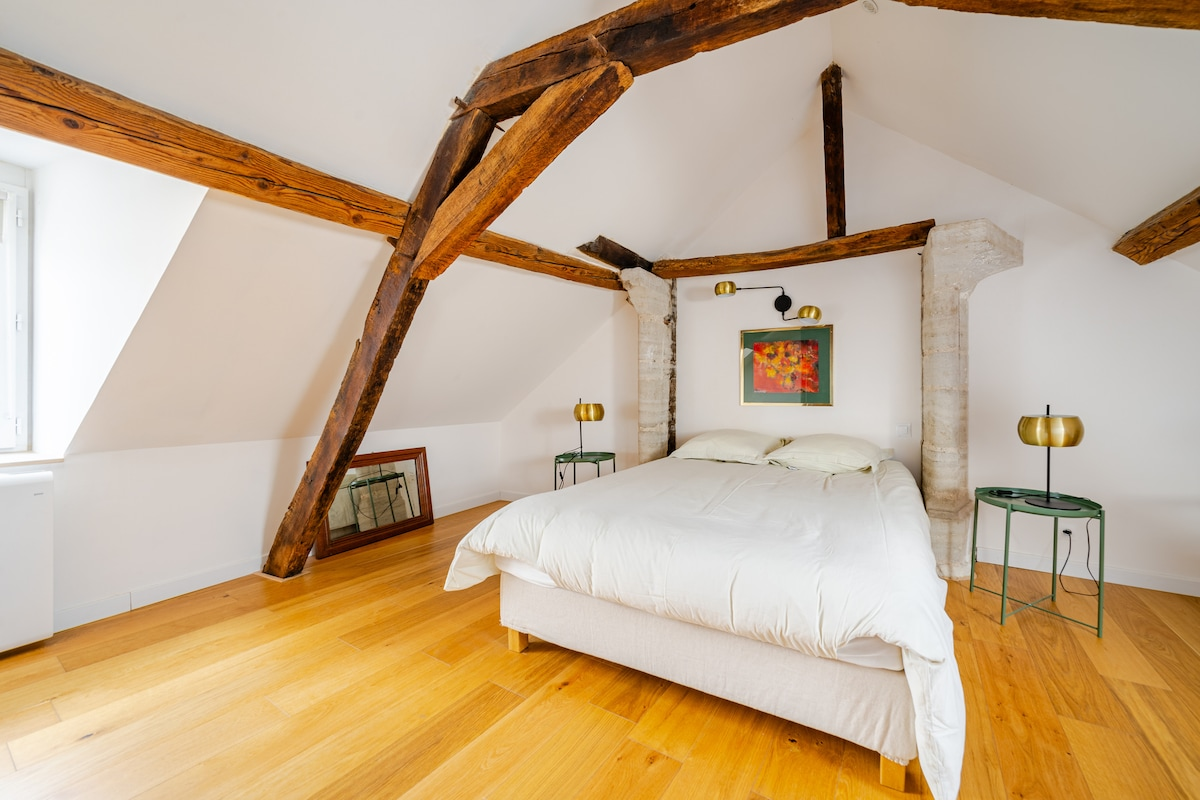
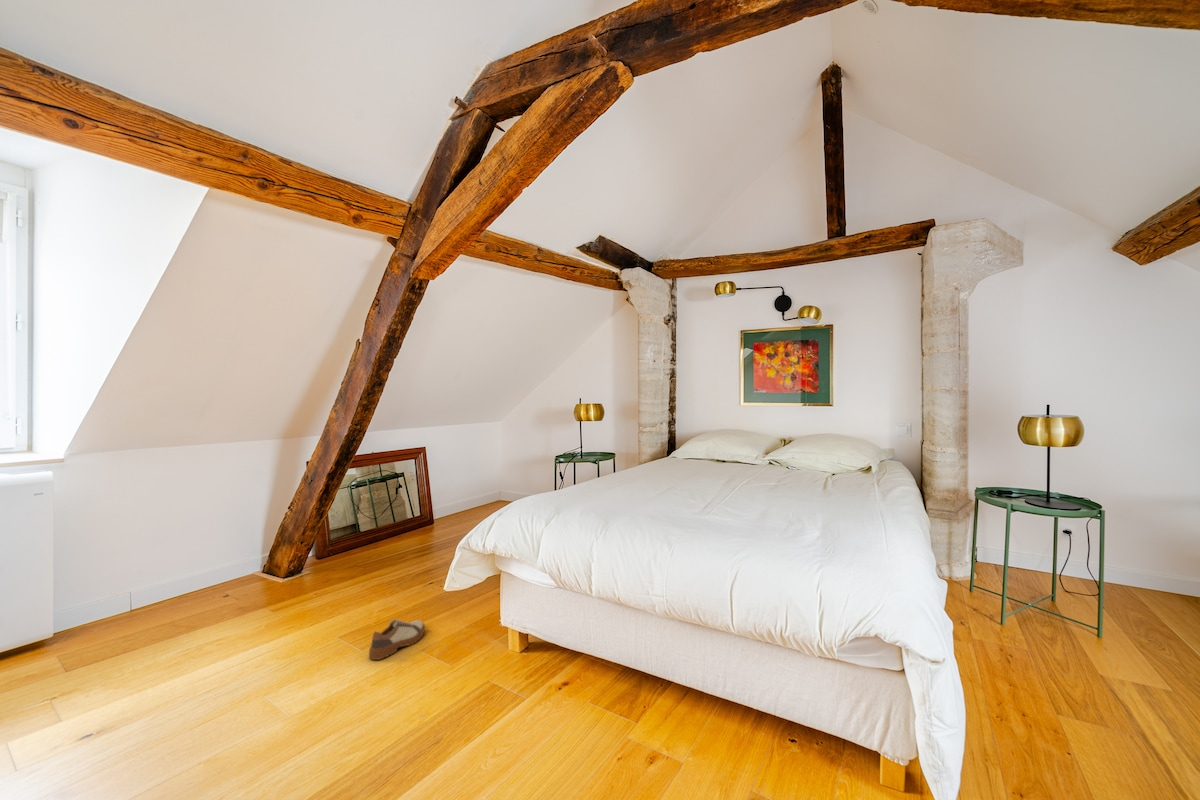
+ shoe [368,618,426,661]
